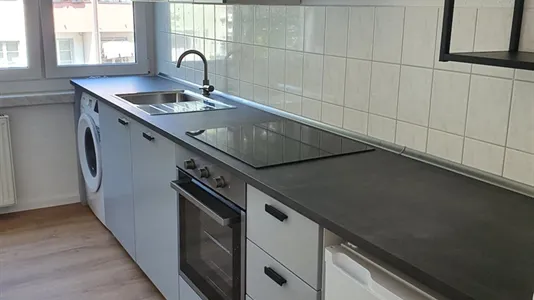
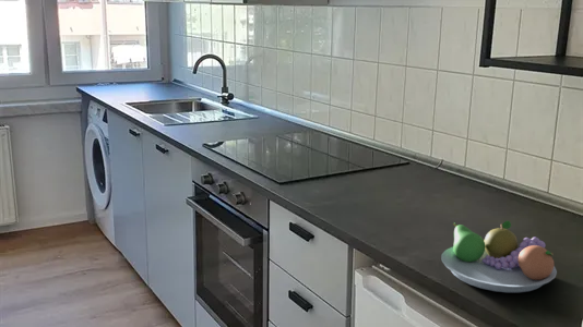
+ fruit bowl [440,220,558,293]
